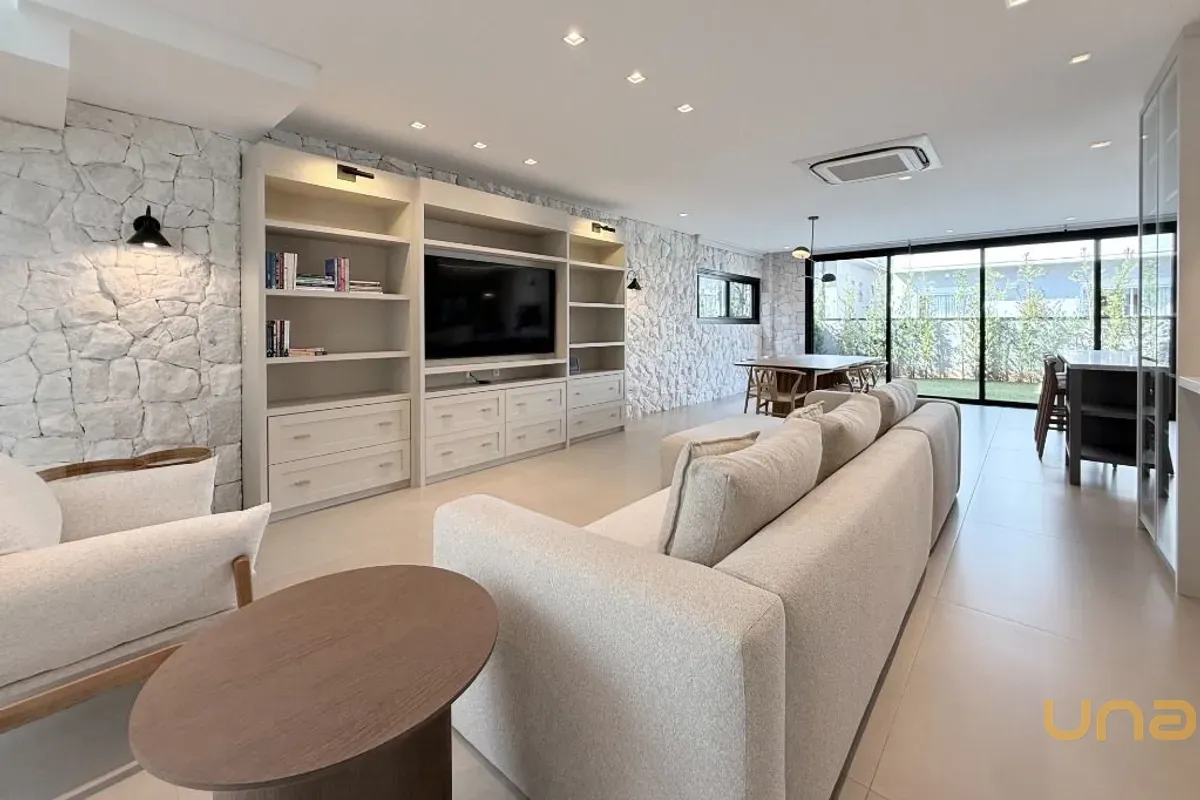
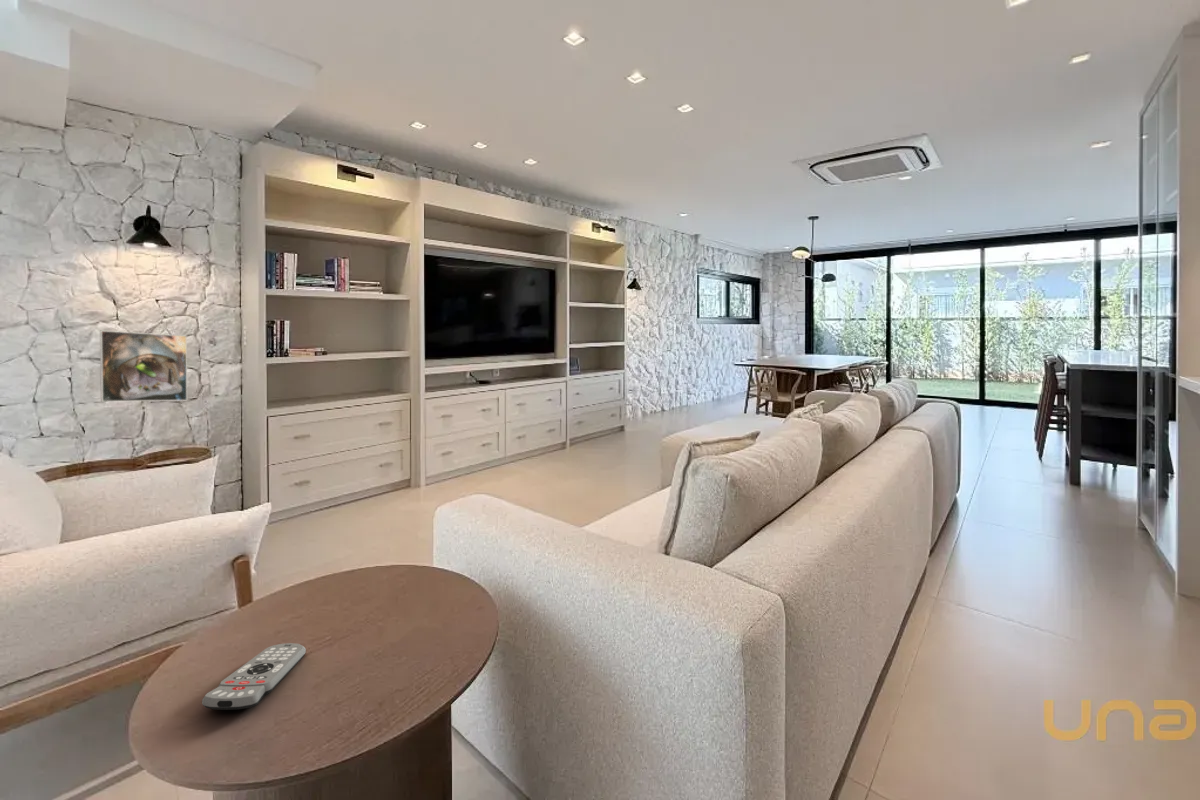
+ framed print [99,330,188,403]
+ remote control [201,642,307,711]
